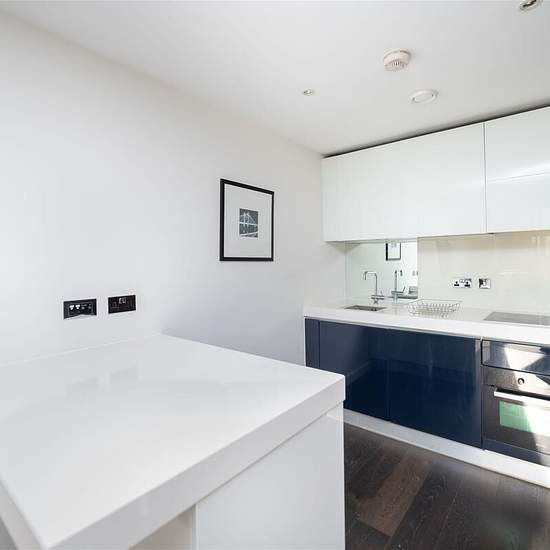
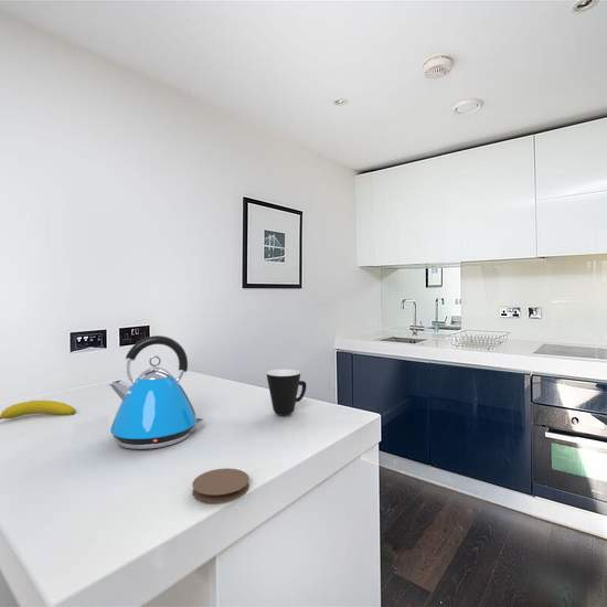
+ coaster [191,467,251,504]
+ kettle [108,334,204,450]
+ mug [266,369,307,416]
+ fruit [0,400,77,420]
